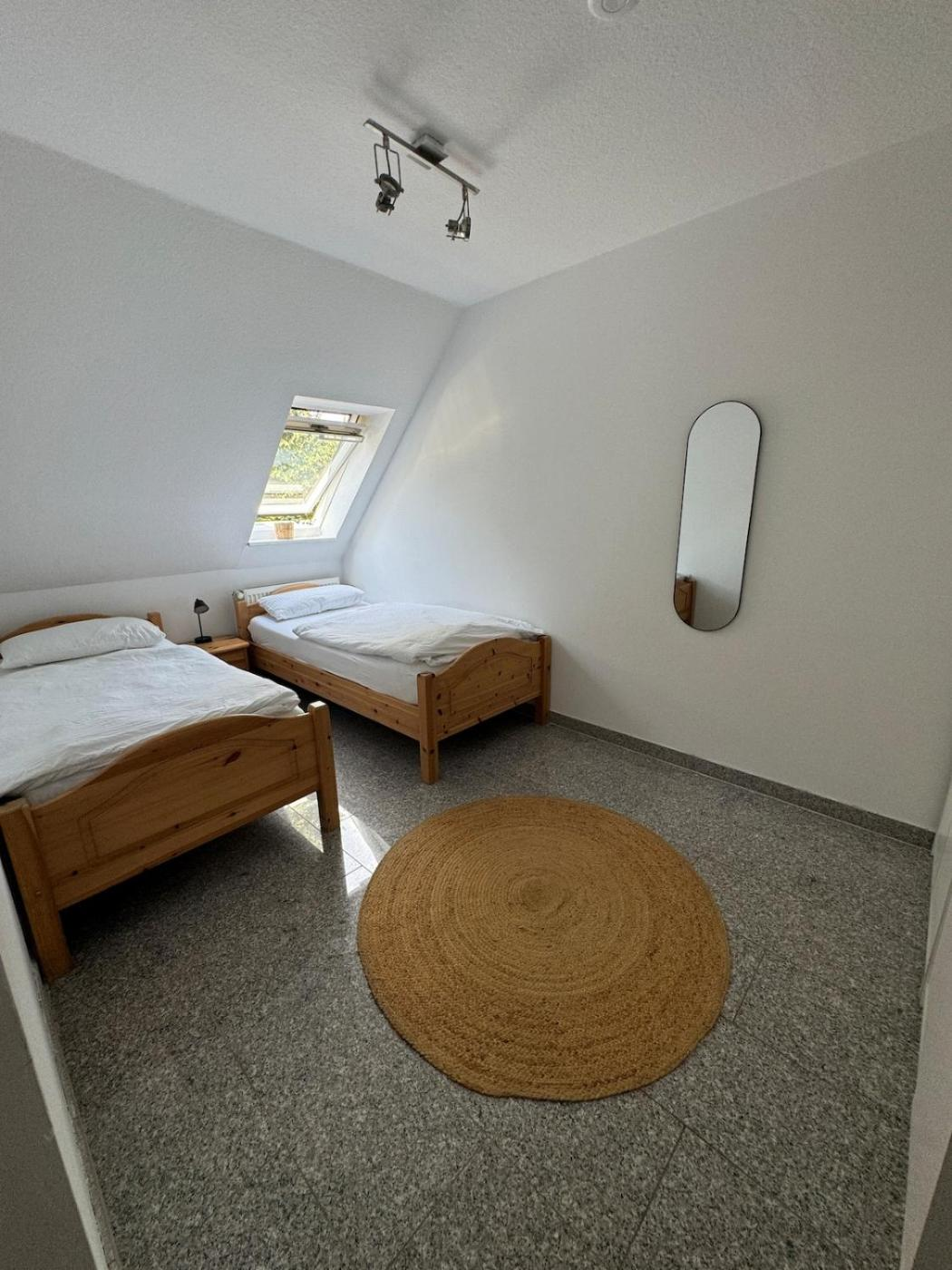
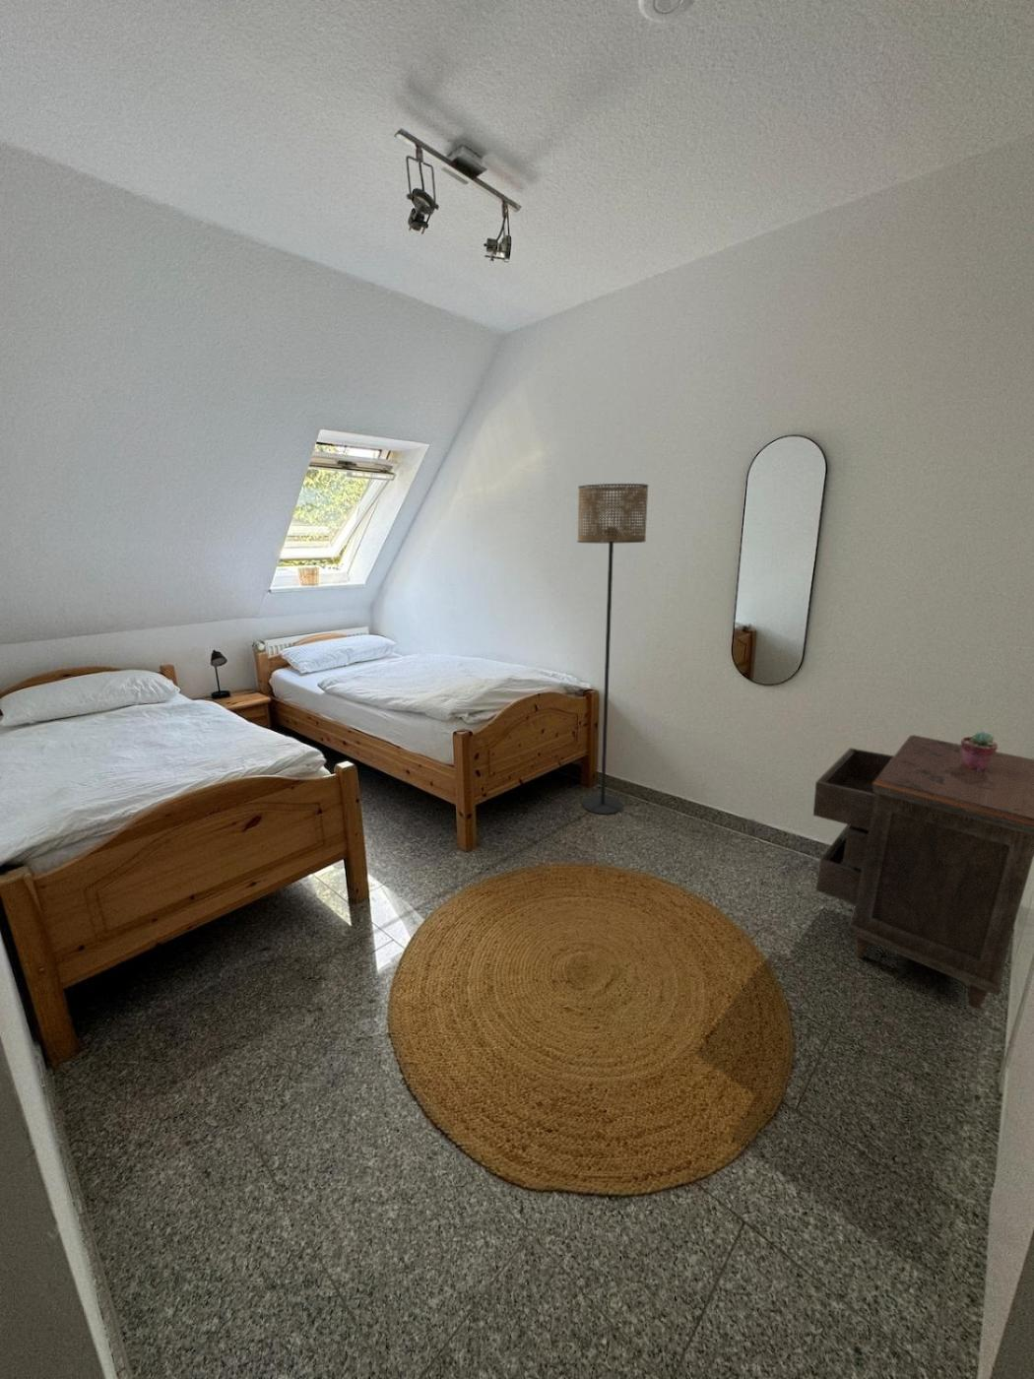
+ potted succulent [960,731,998,770]
+ floor lamp [576,483,648,815]
+ nightstand [812,734,1034,1009]
